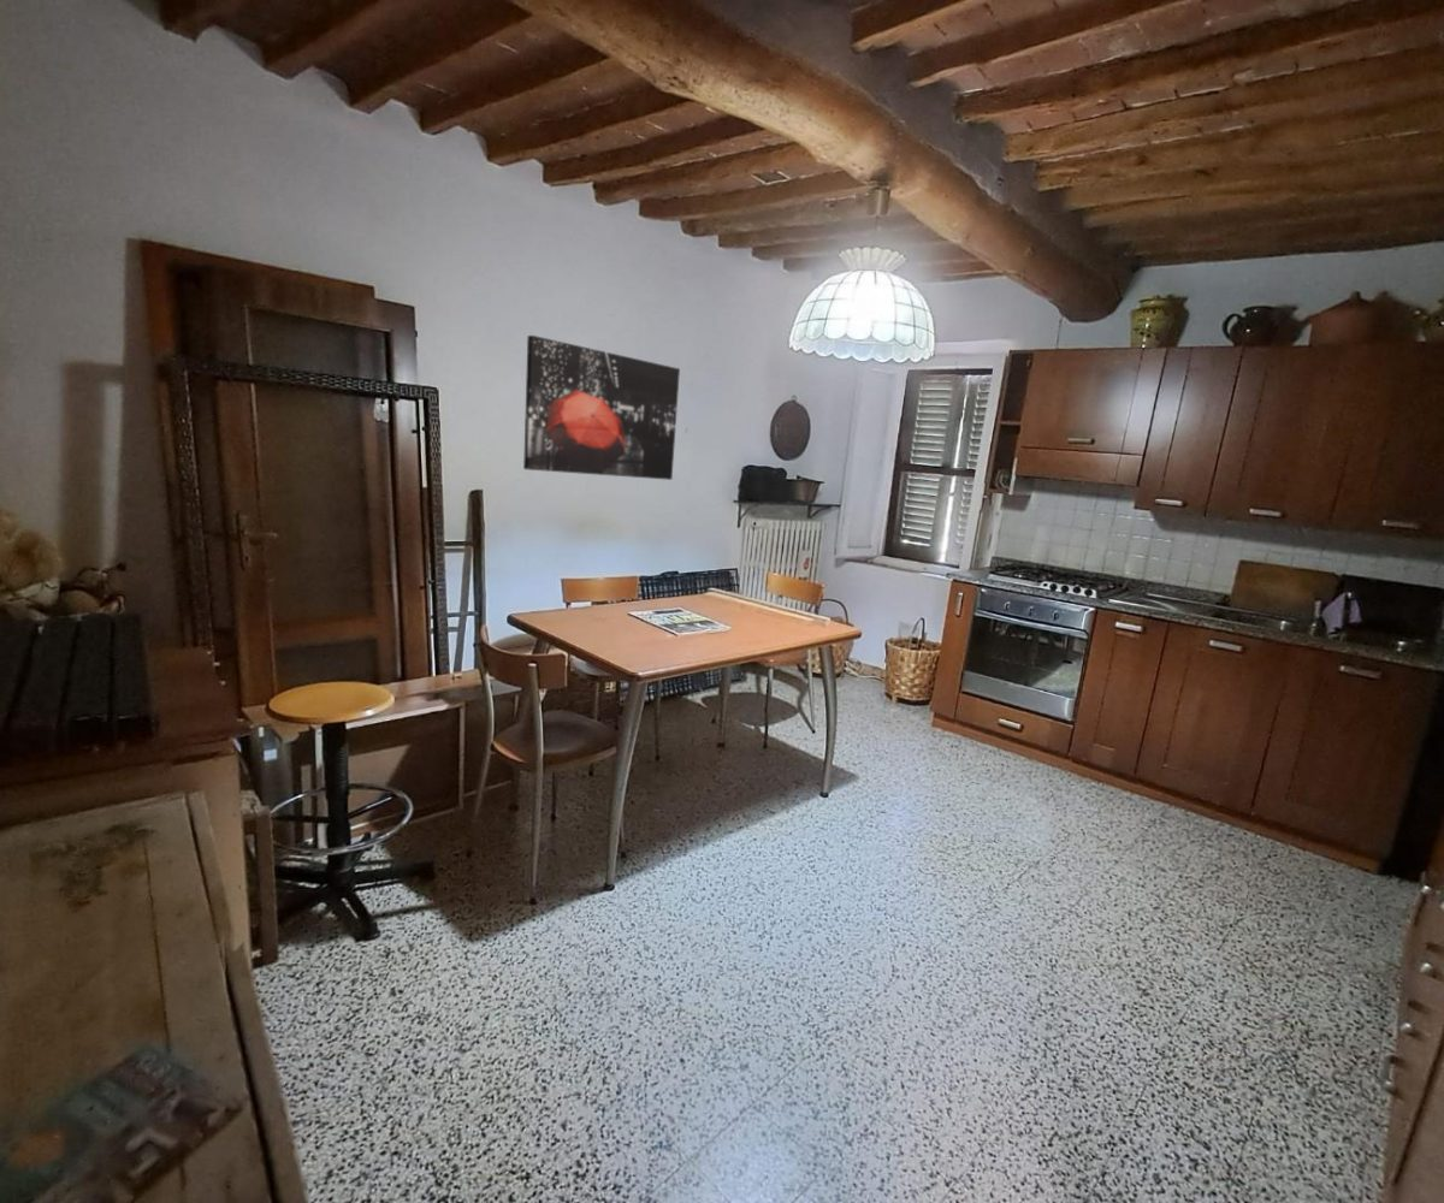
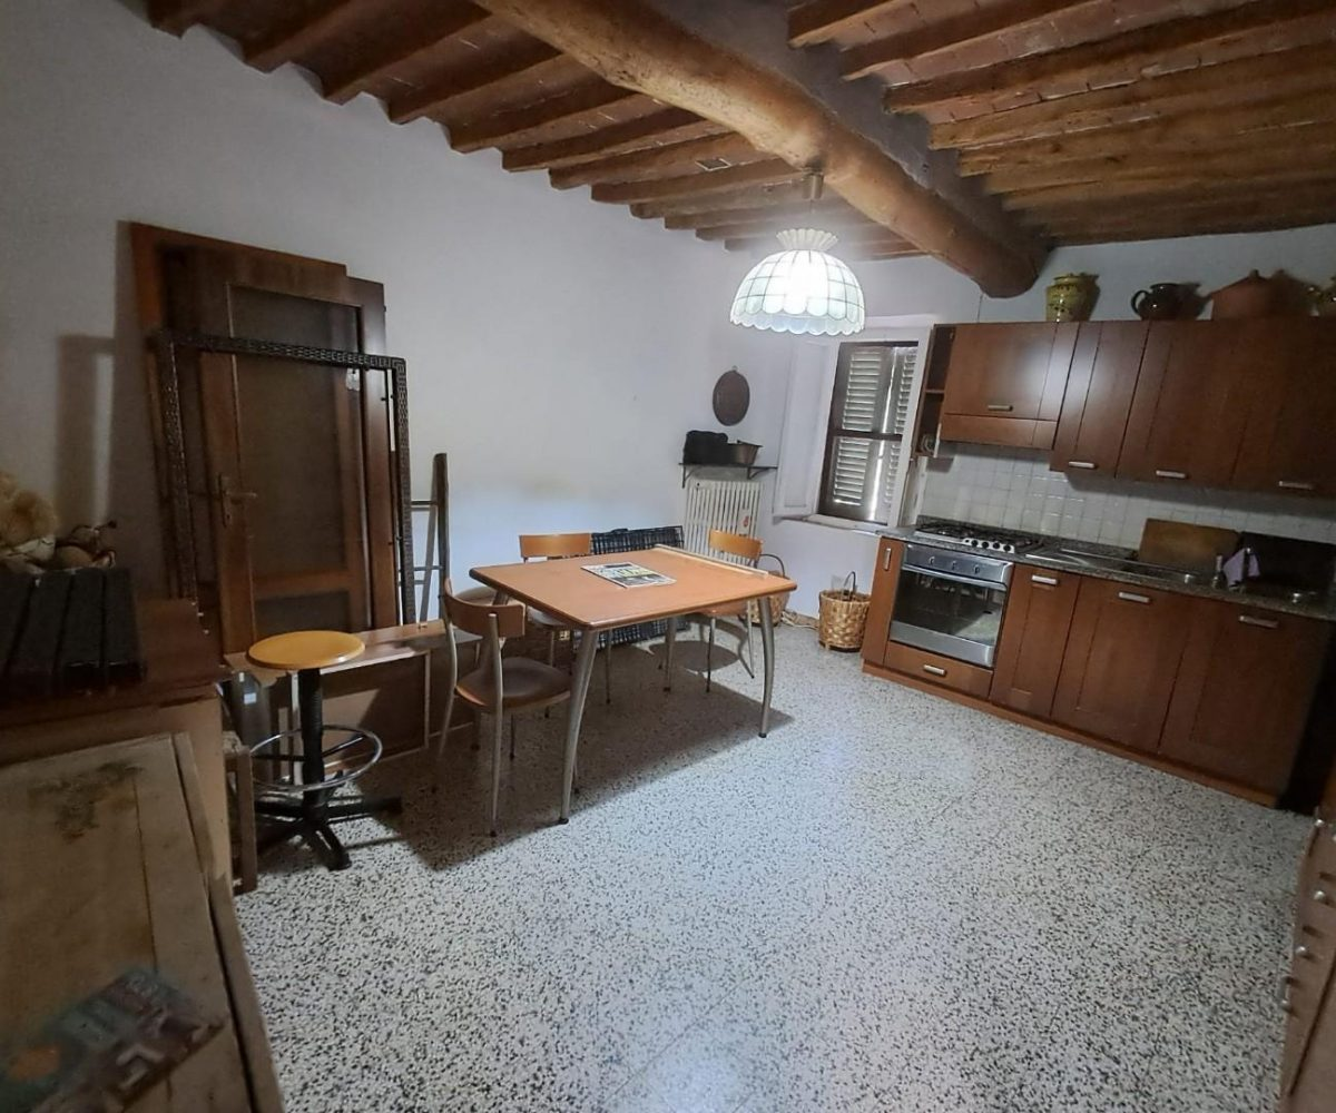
- wall art [522,334,681,481]
